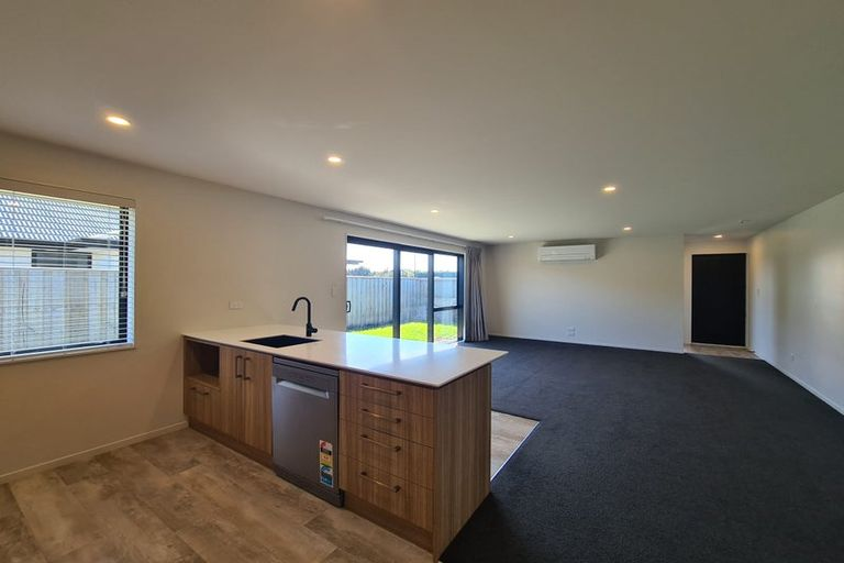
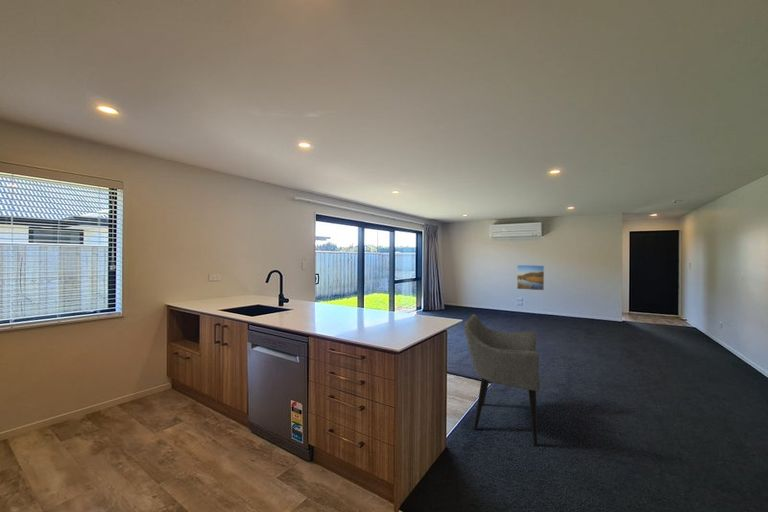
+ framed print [516,264,545,292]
+ armchair [463,313,541,447]
